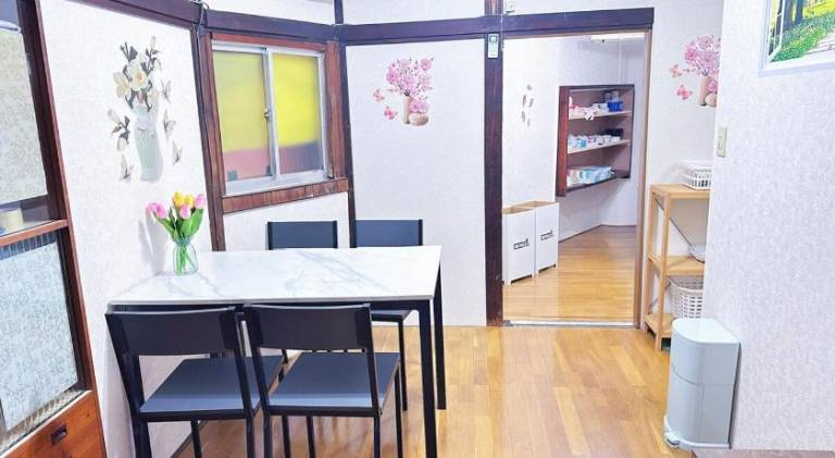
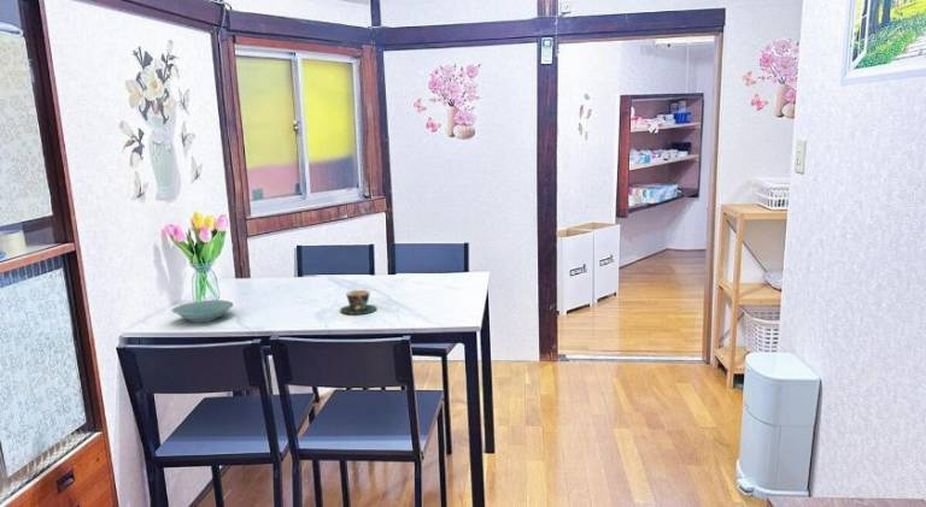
+ bowl [170,299,234,323]
+ teacup [339,289,379,316]
